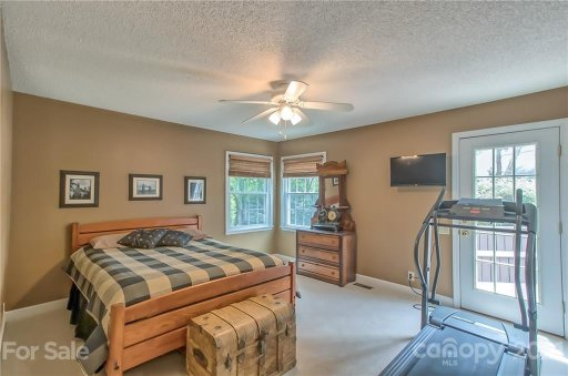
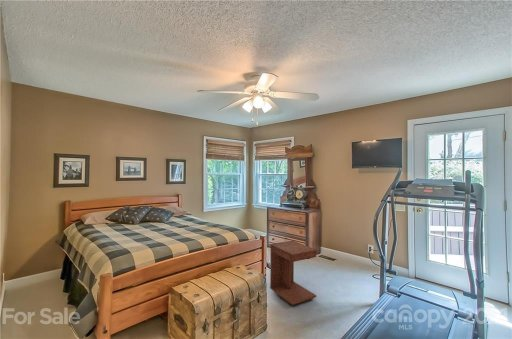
+ side table [269,240,318,306]
